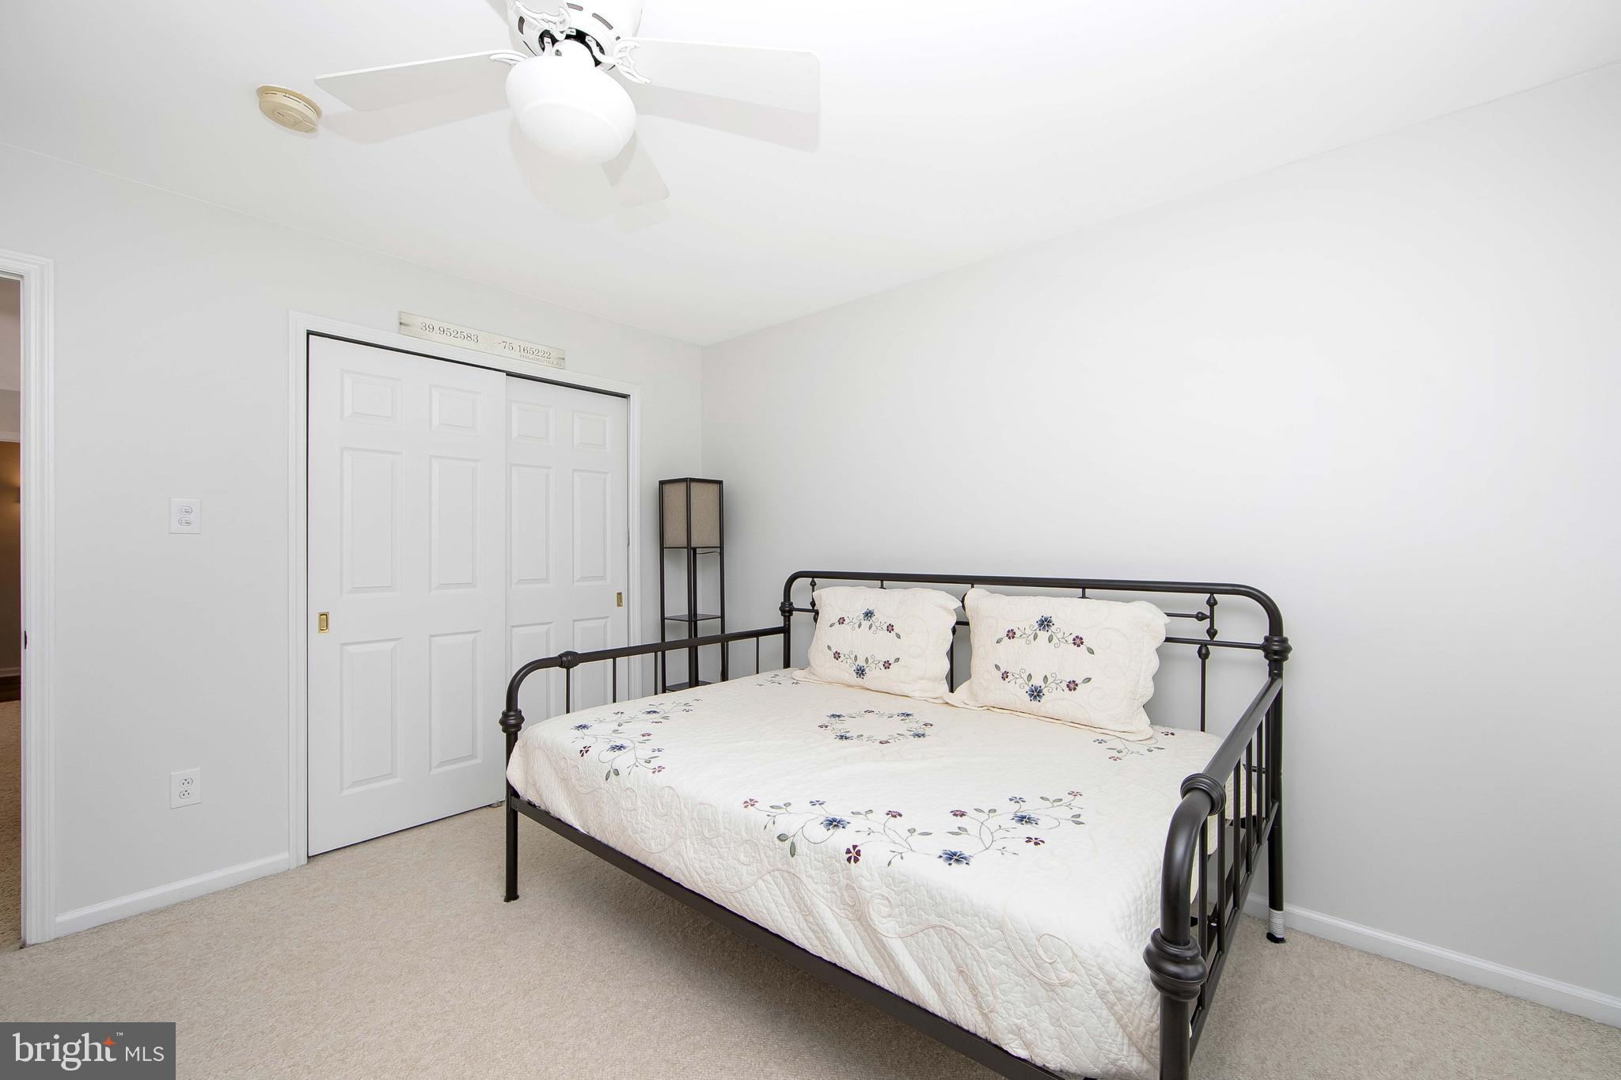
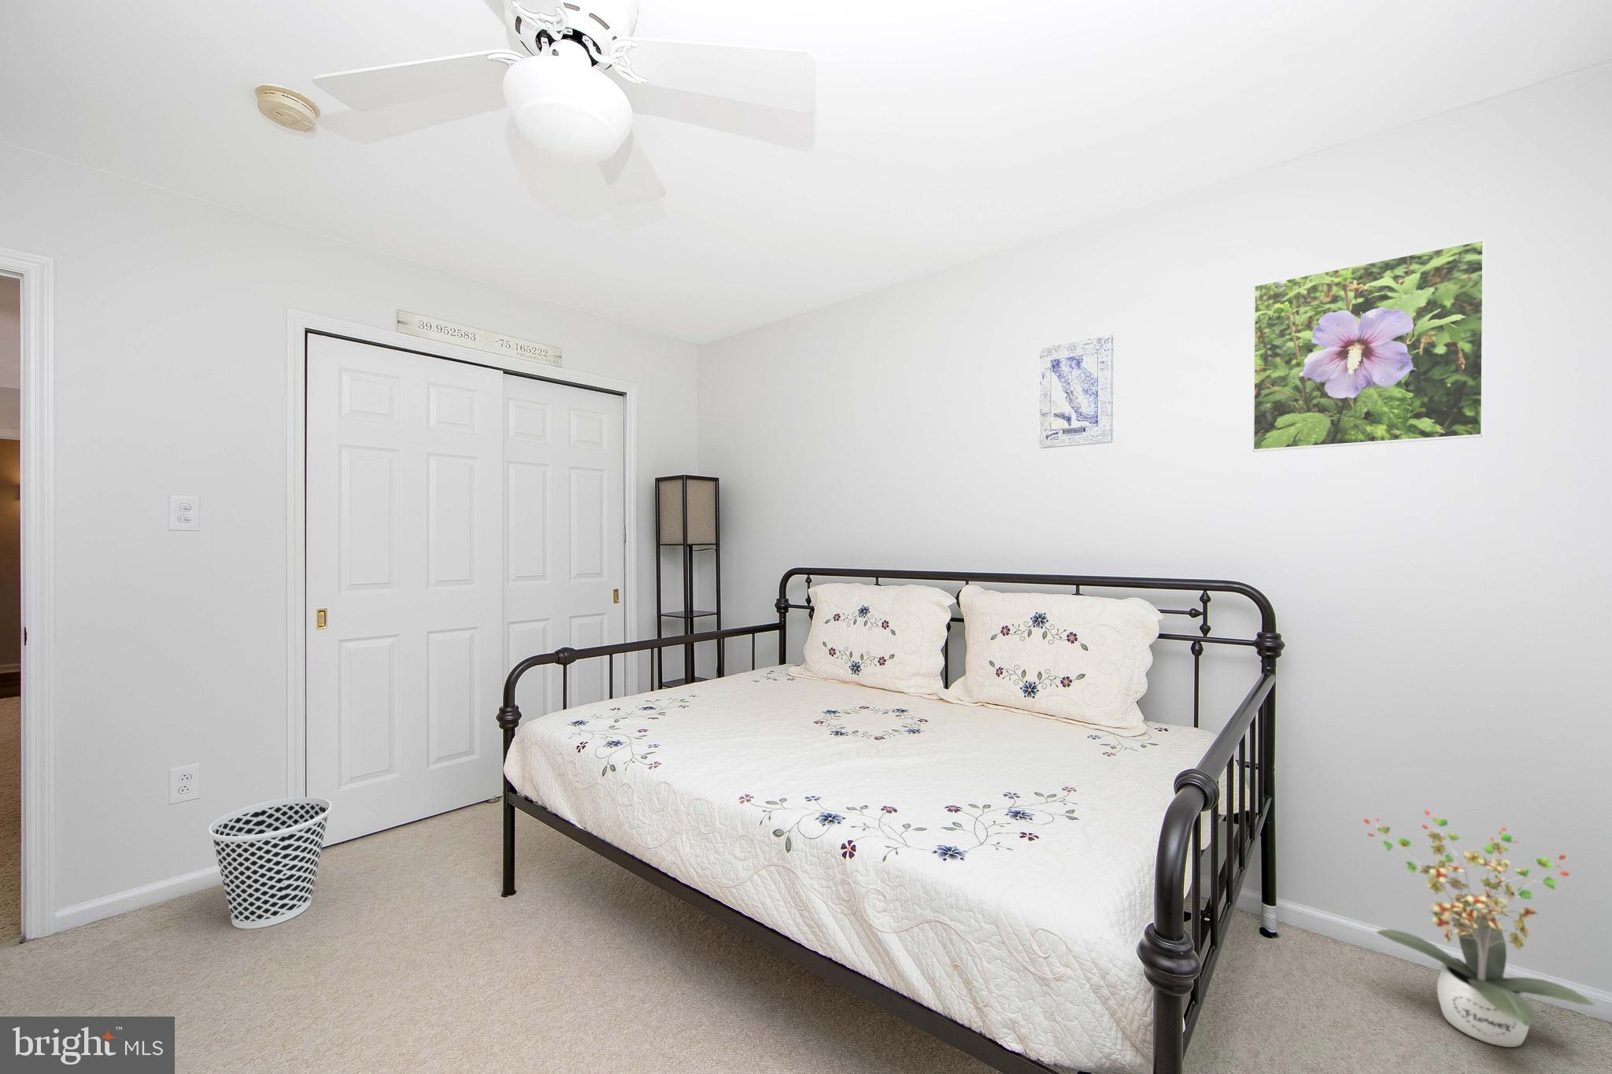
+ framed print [1251,239,1485,452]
+ wall art [1038,333,1113,449]
+ potted plant [1363,809,1596,1048]
+ wastebasket [207,796,332,930]
